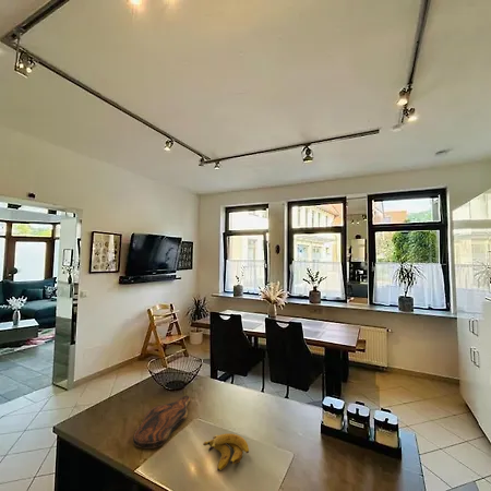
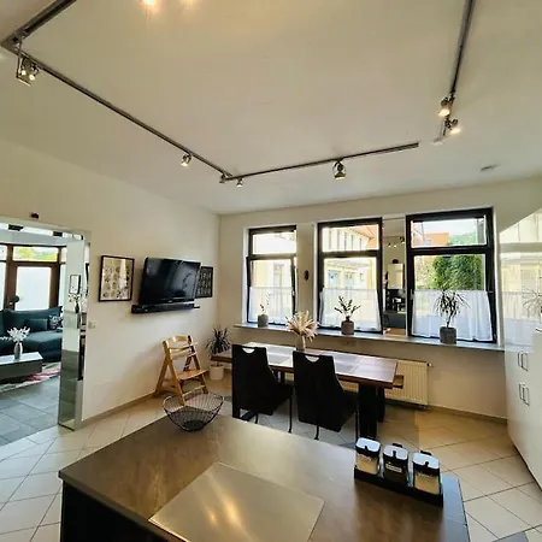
- banana [202,432,250,471]
- cutting board [132,395,191,450]
